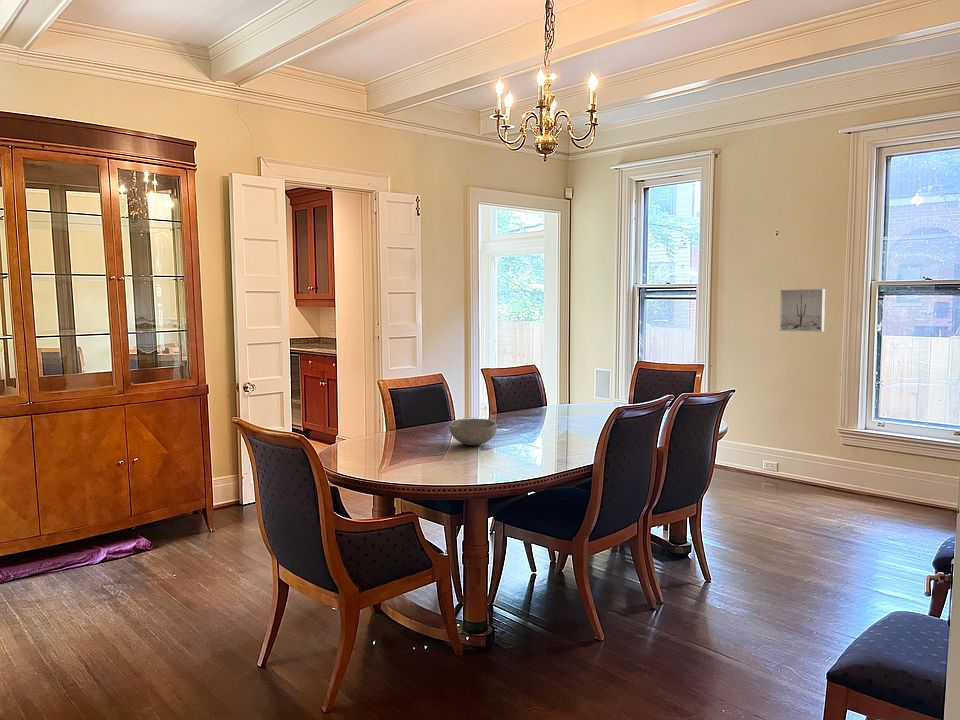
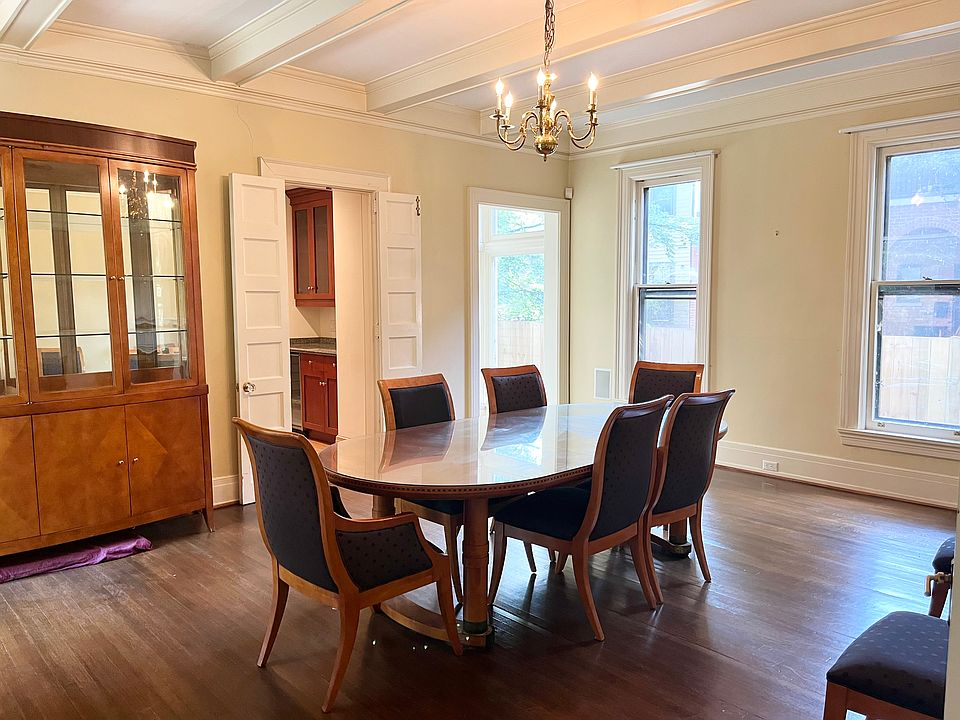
- wall art [779,288,826,333]
- bowl [448,418,498,446]
